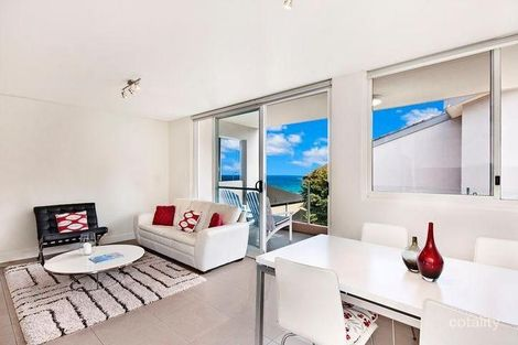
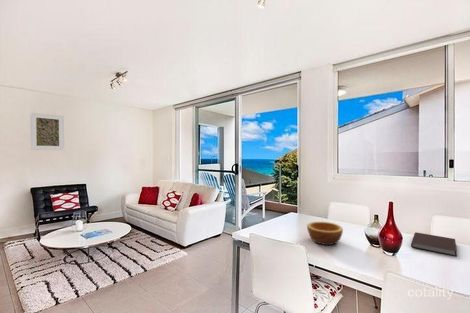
+ notebook [410,231,458,257]
+ bowl [306,221,344,246]
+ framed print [29,112,65,151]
